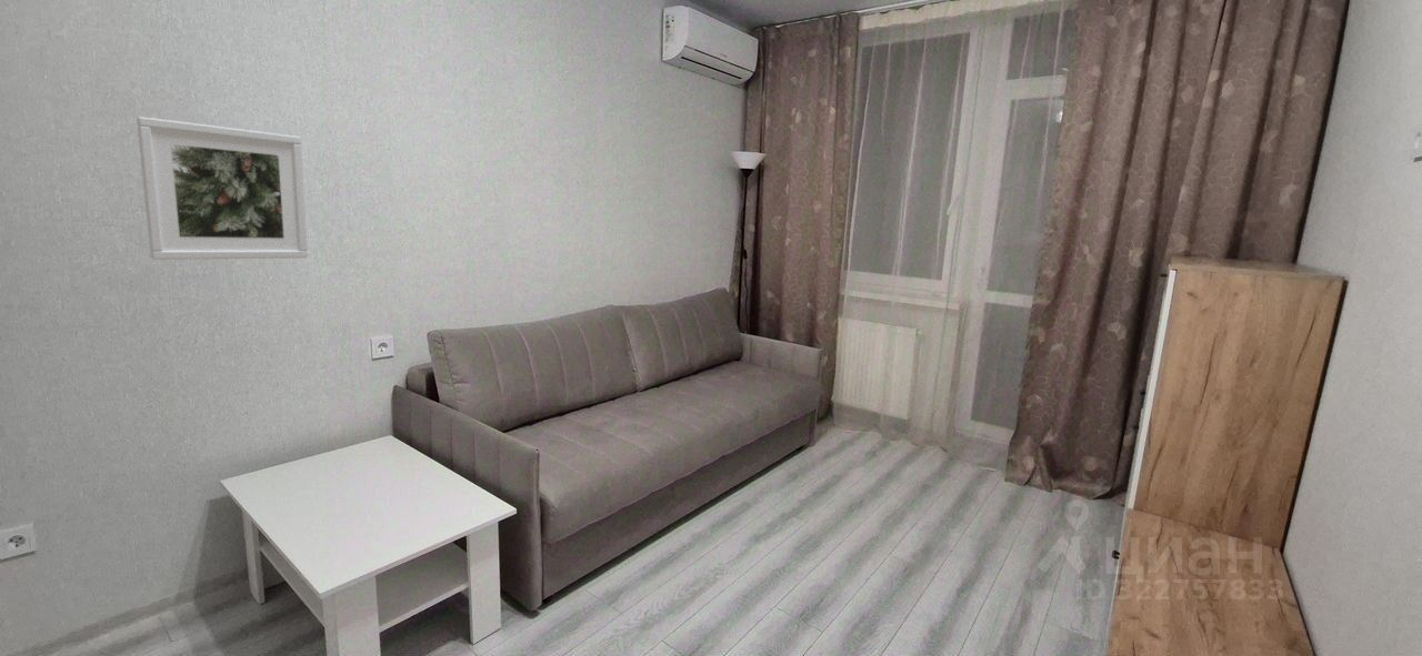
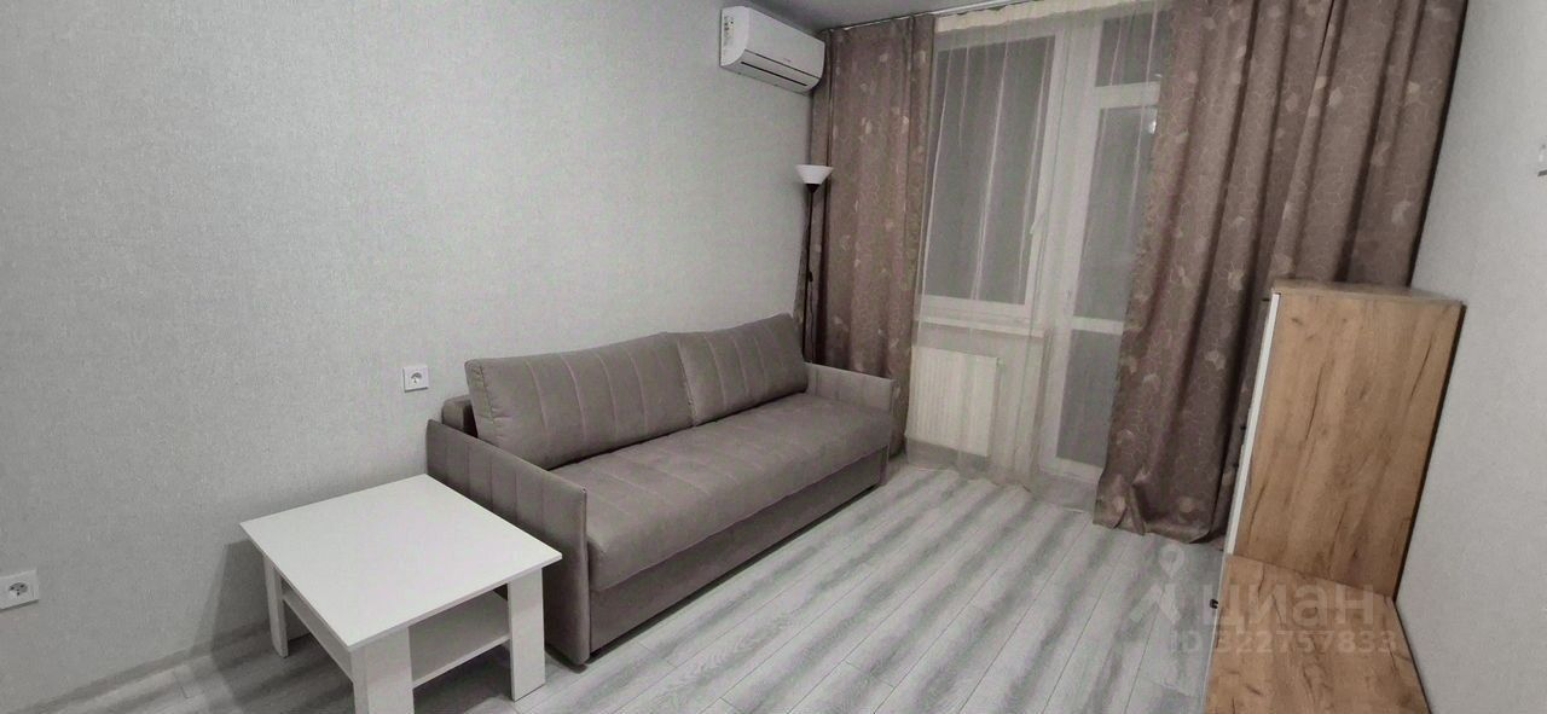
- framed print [136,115,309,261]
